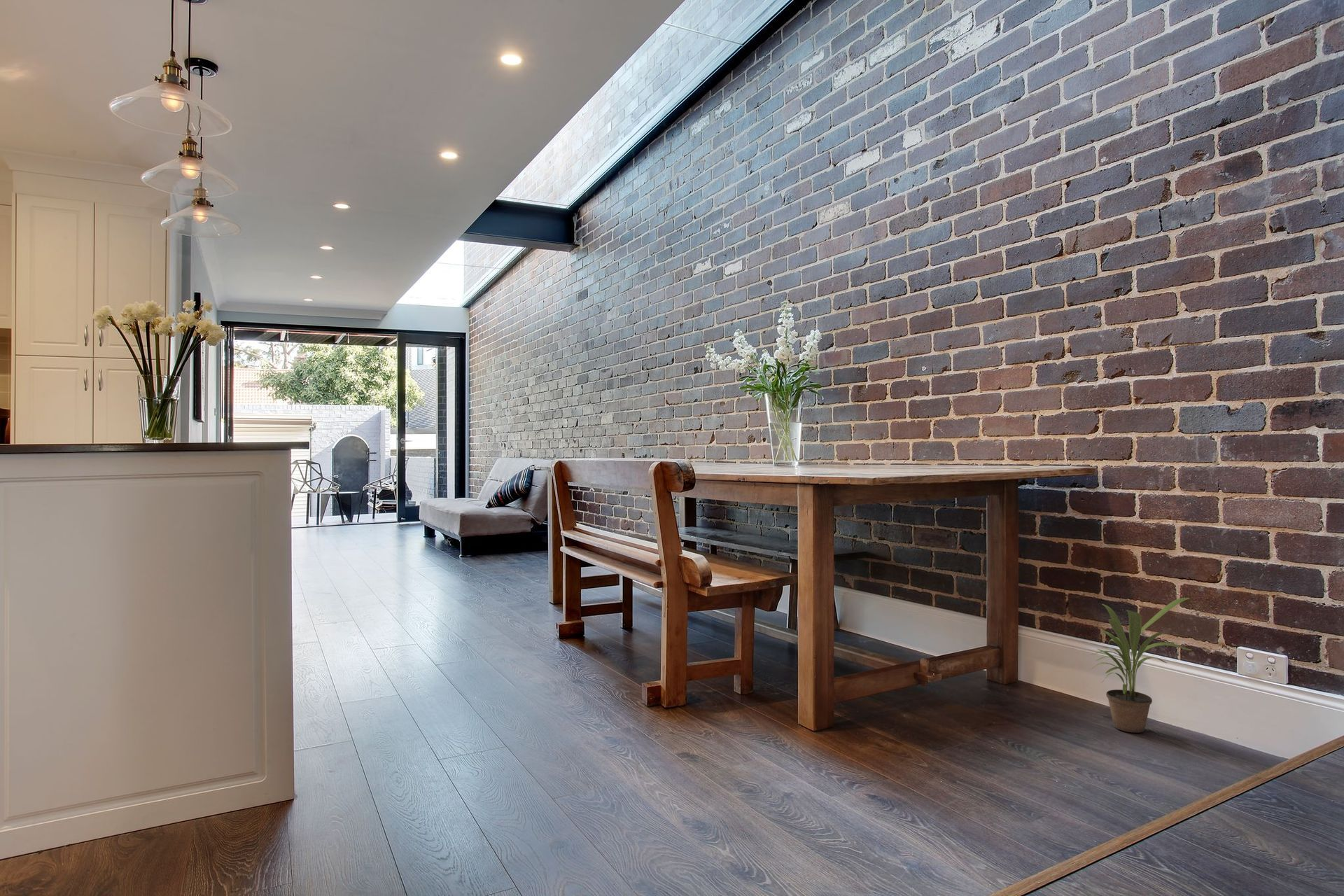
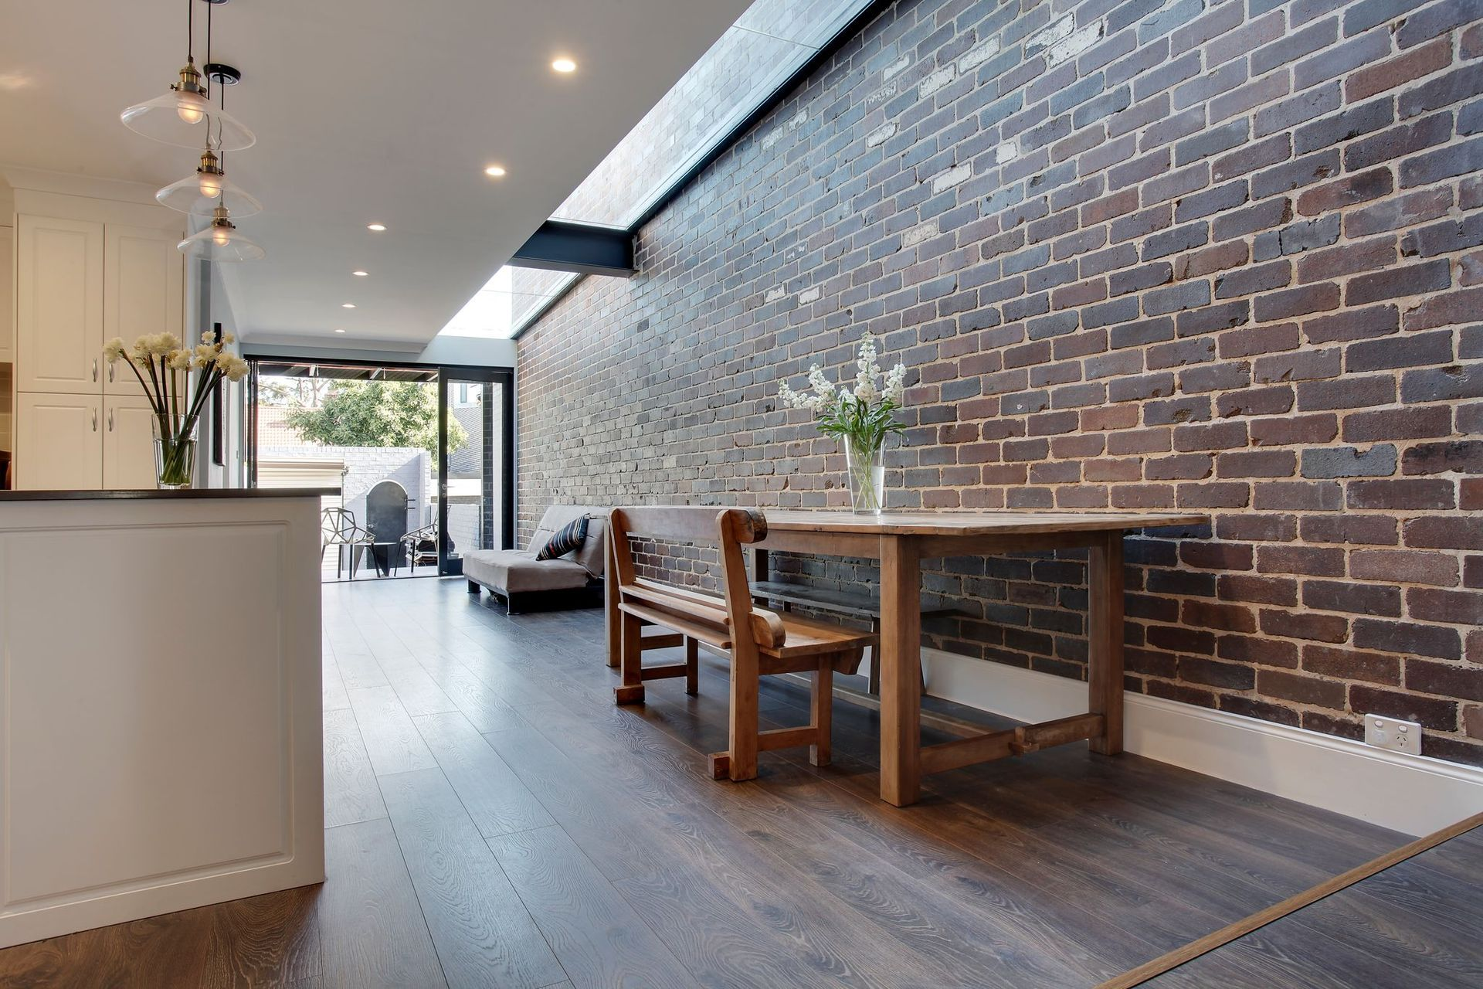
- potted plant [1089,597,1192,734]
